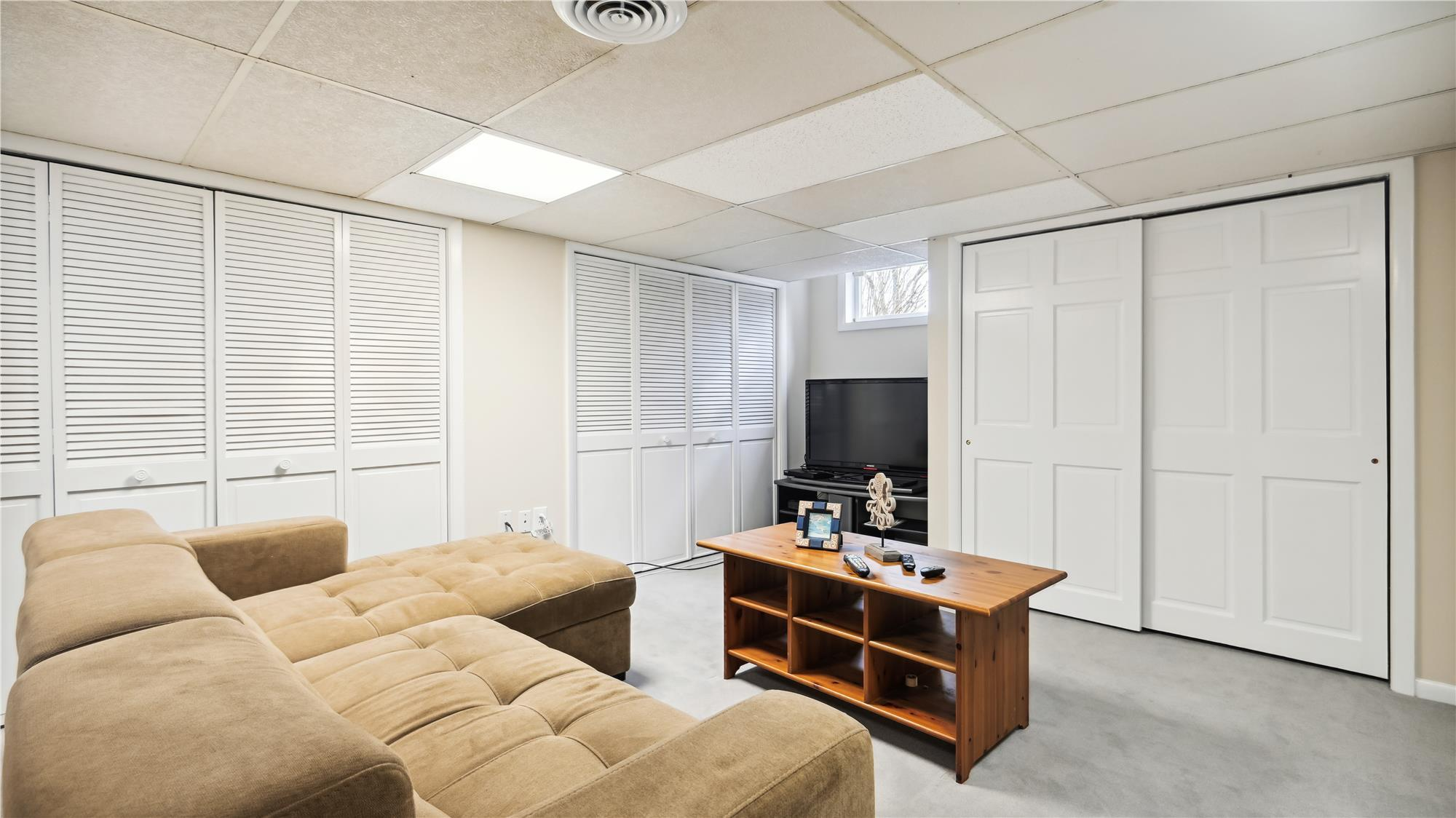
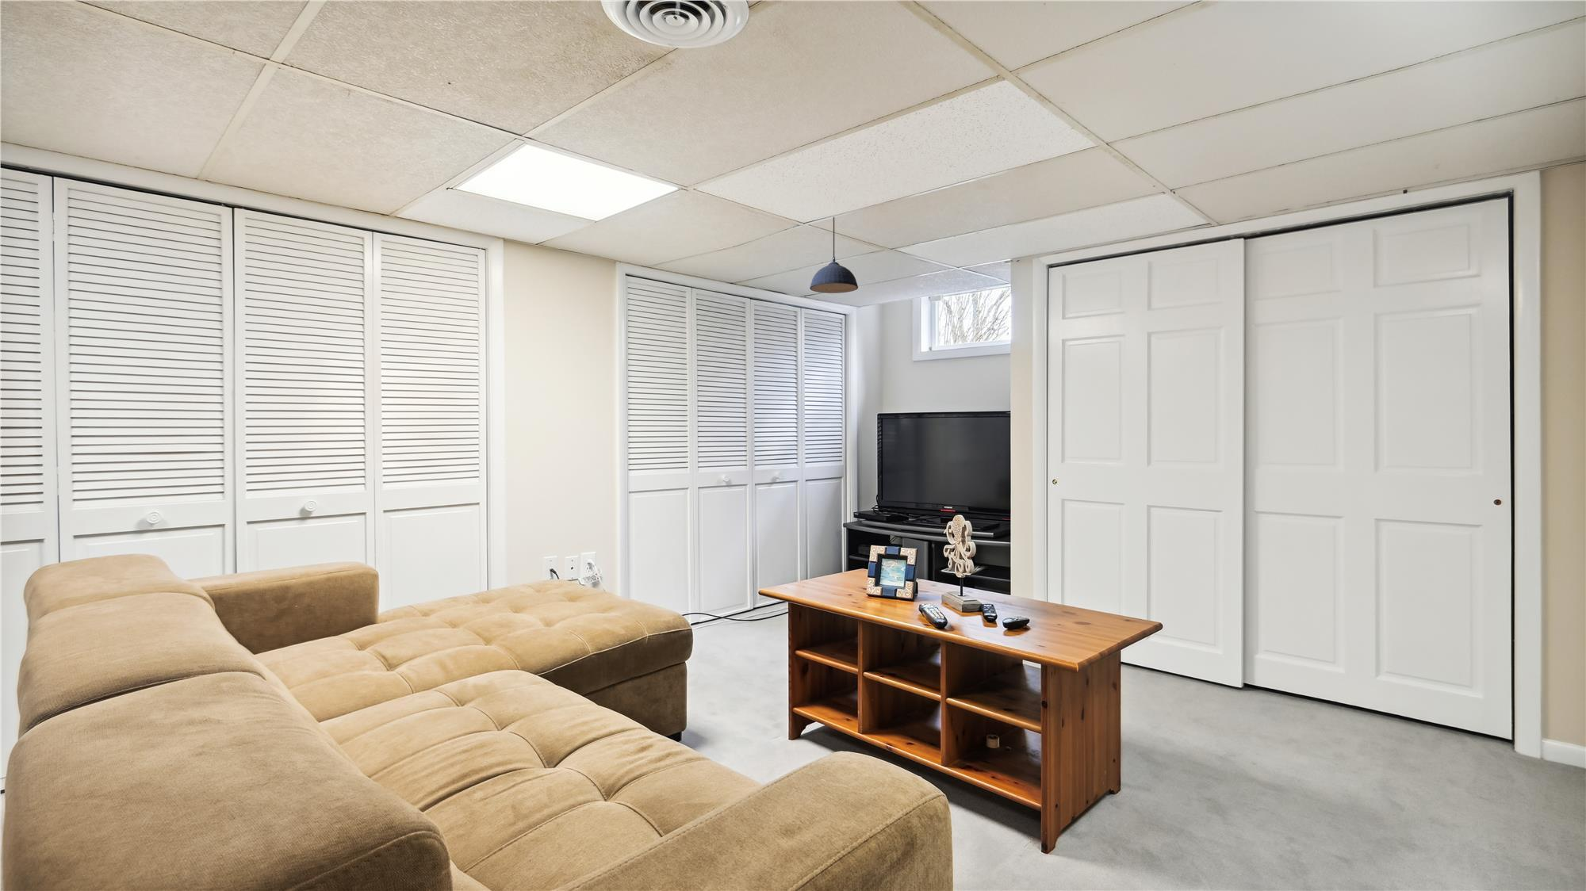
+ pendant light [809,217,858,294]
